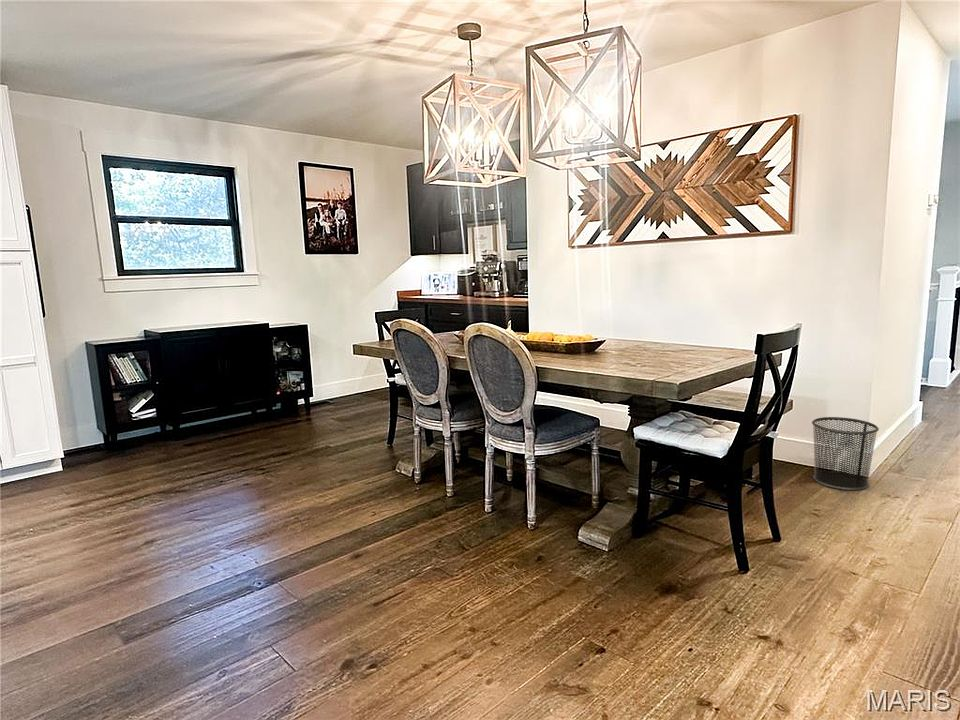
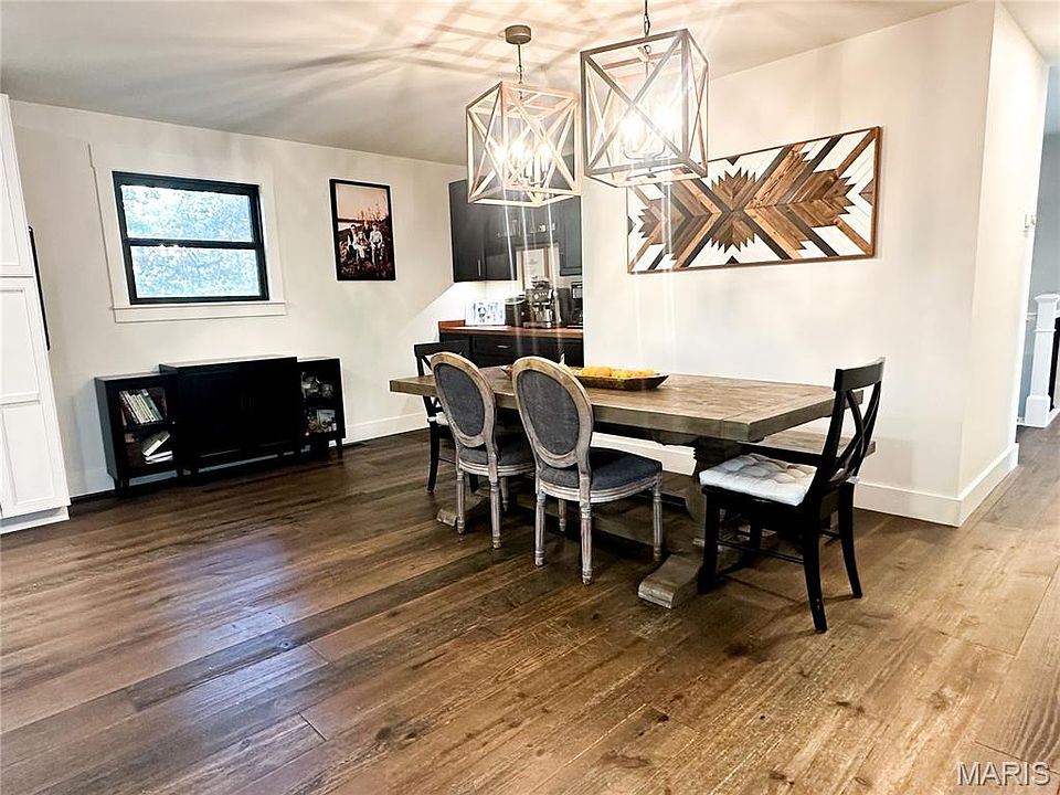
- waste bin [811,416,880,491]
